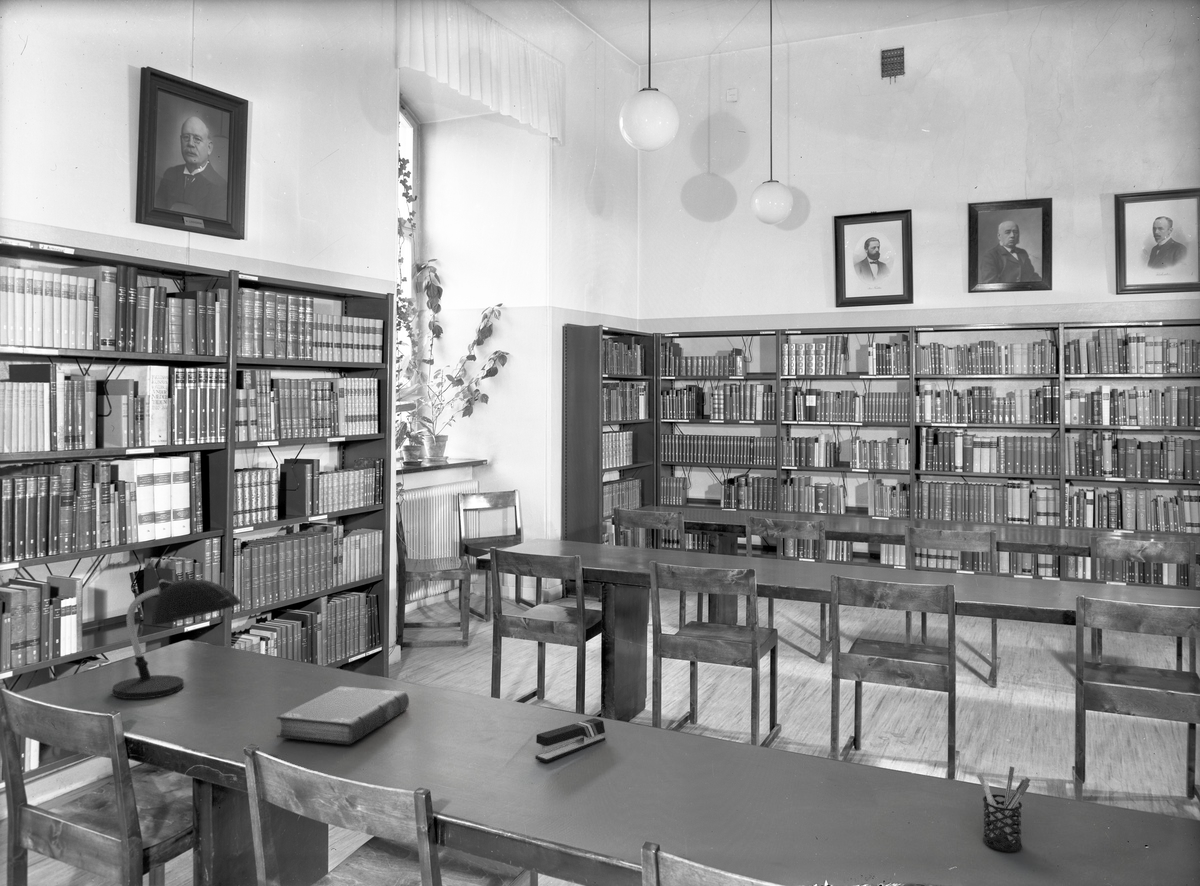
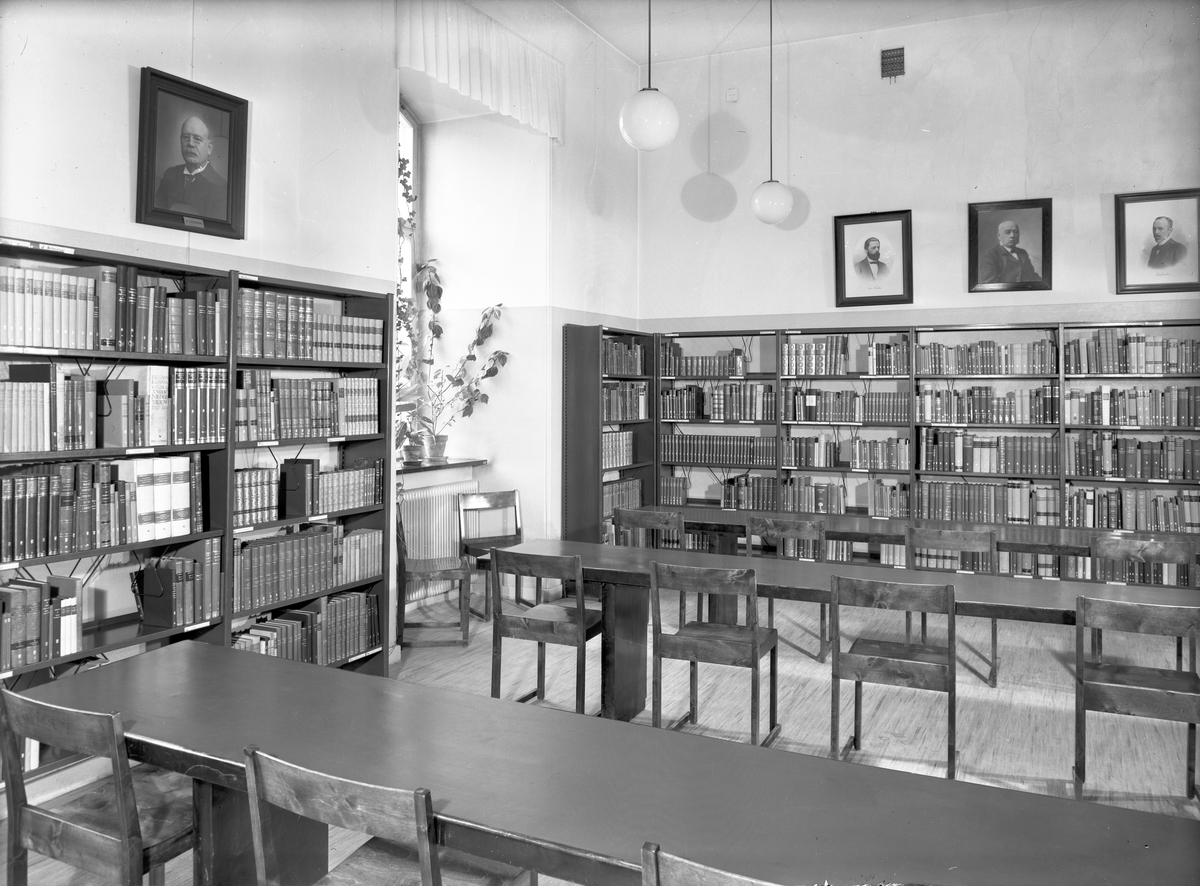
- stapler [534,717,606,763]
- book [276,685,410,746]
- desk lamp [111,576,243,700]
- pen holder [976,765,1031,852]
